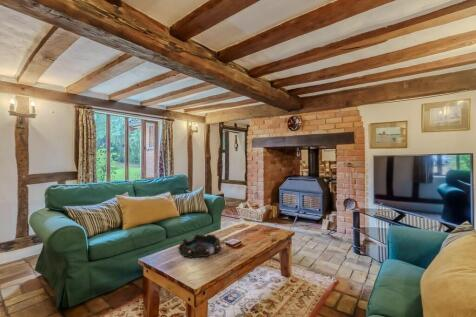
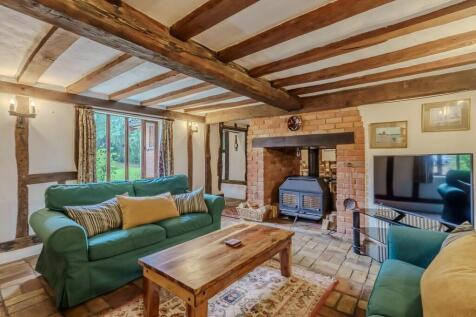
- decorative bowl [177,233,222,259]
